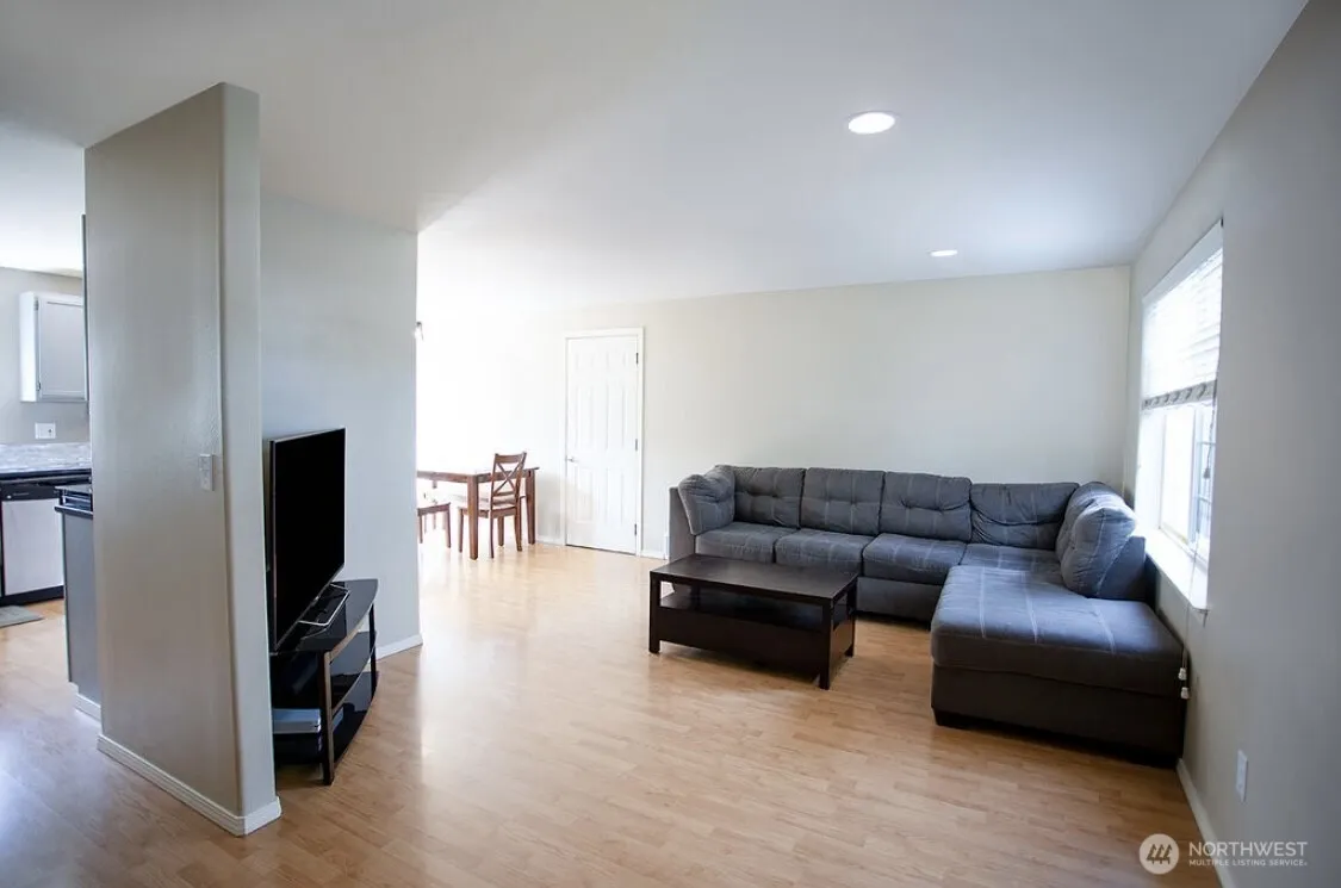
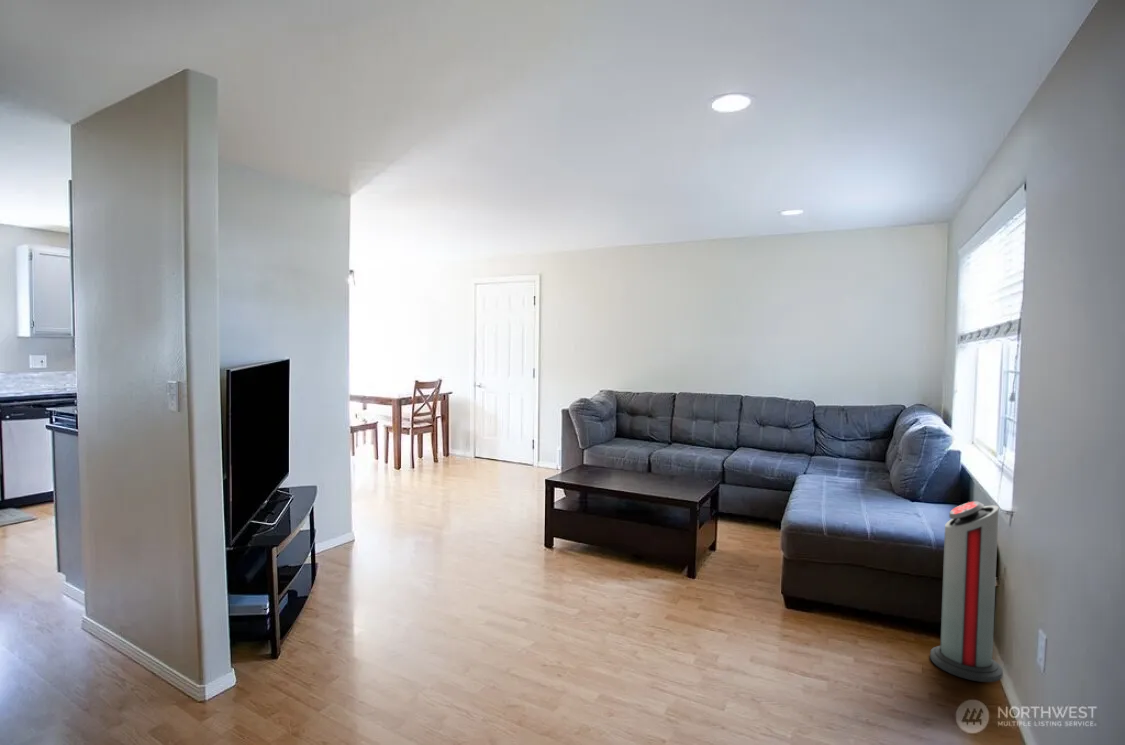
+ air purifier [929,500,1004,683]
